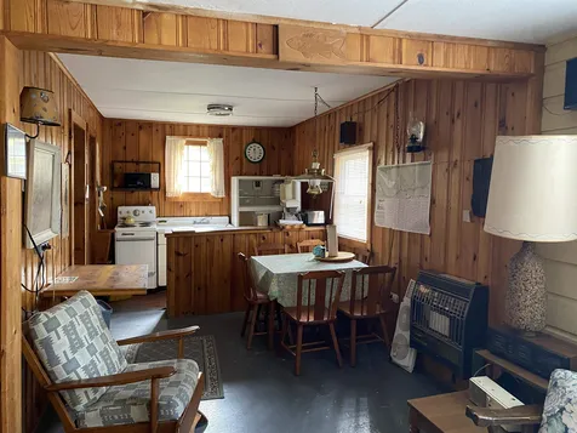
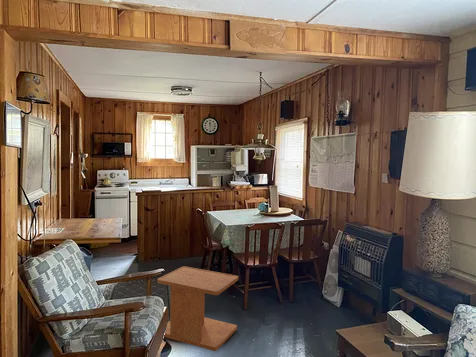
+ side table [156,265,239,352]
